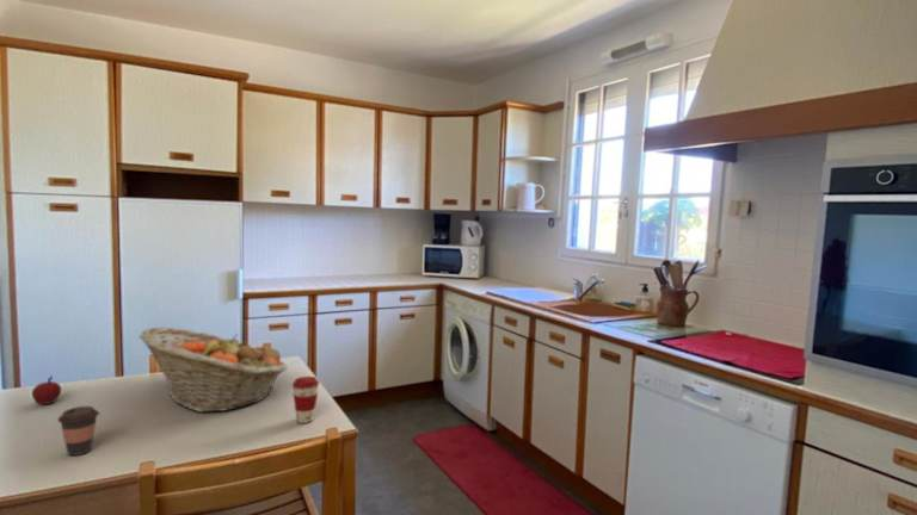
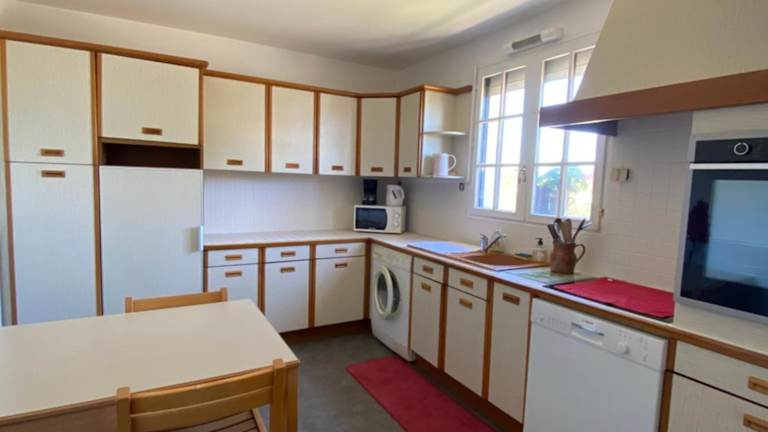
- coffee cup [56,405,100,457]
- apple [31,374,62,405]
- coffee cup [291,376,320,424]
- fruit basket [139,327,289,414]
